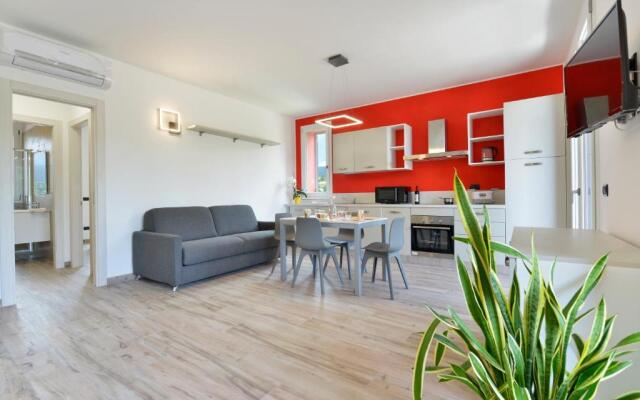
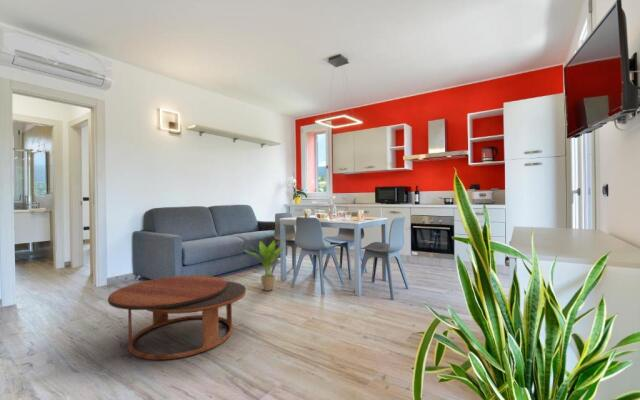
+ coffee table [107,274,247,361]
+ potted plant [244,234,289,292]
